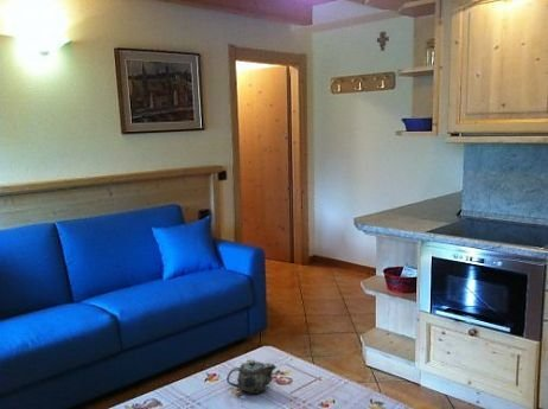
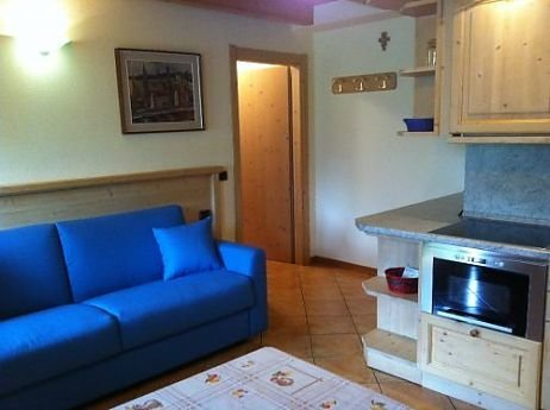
- chinaware [225,359,278,395]
